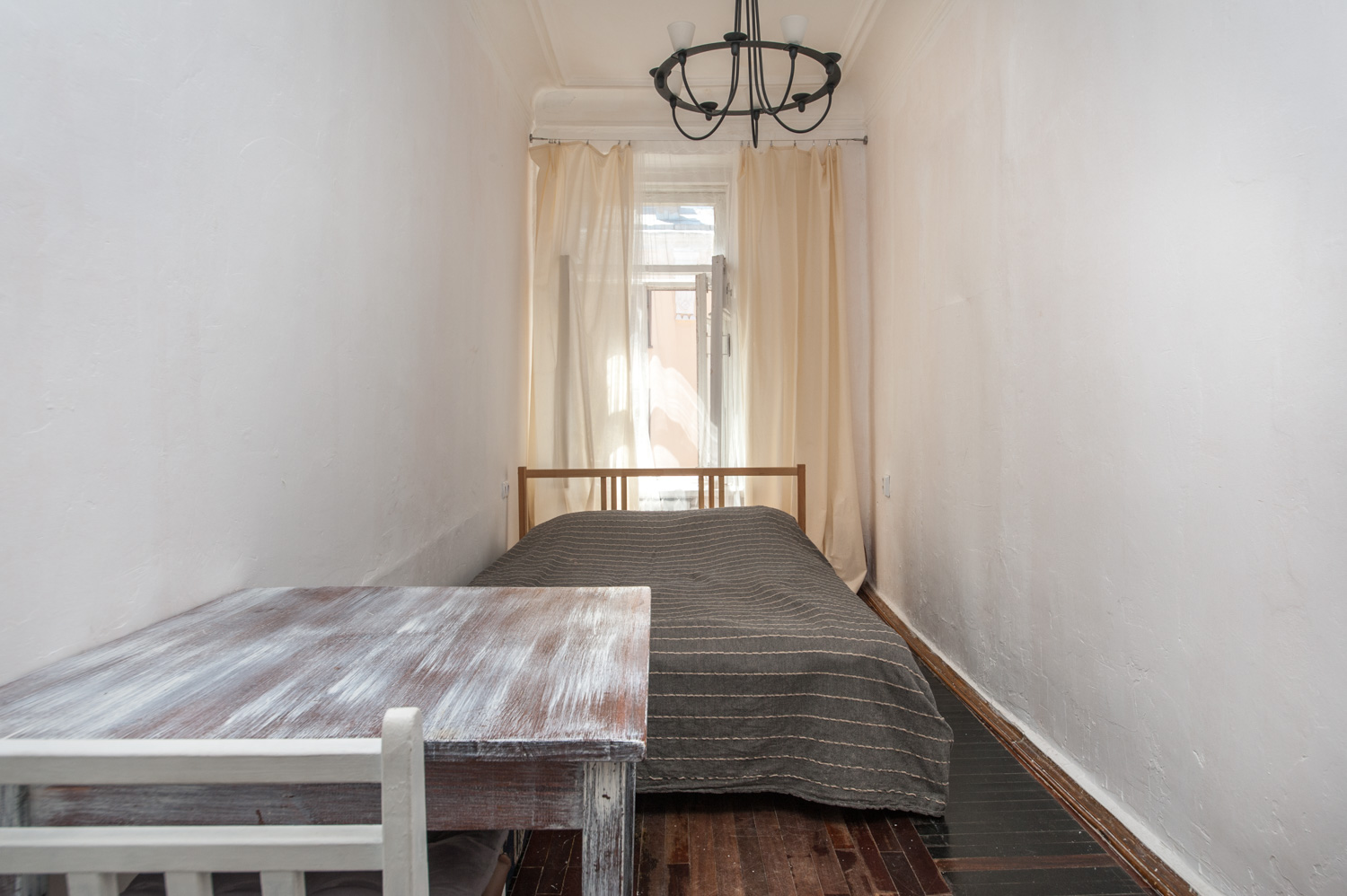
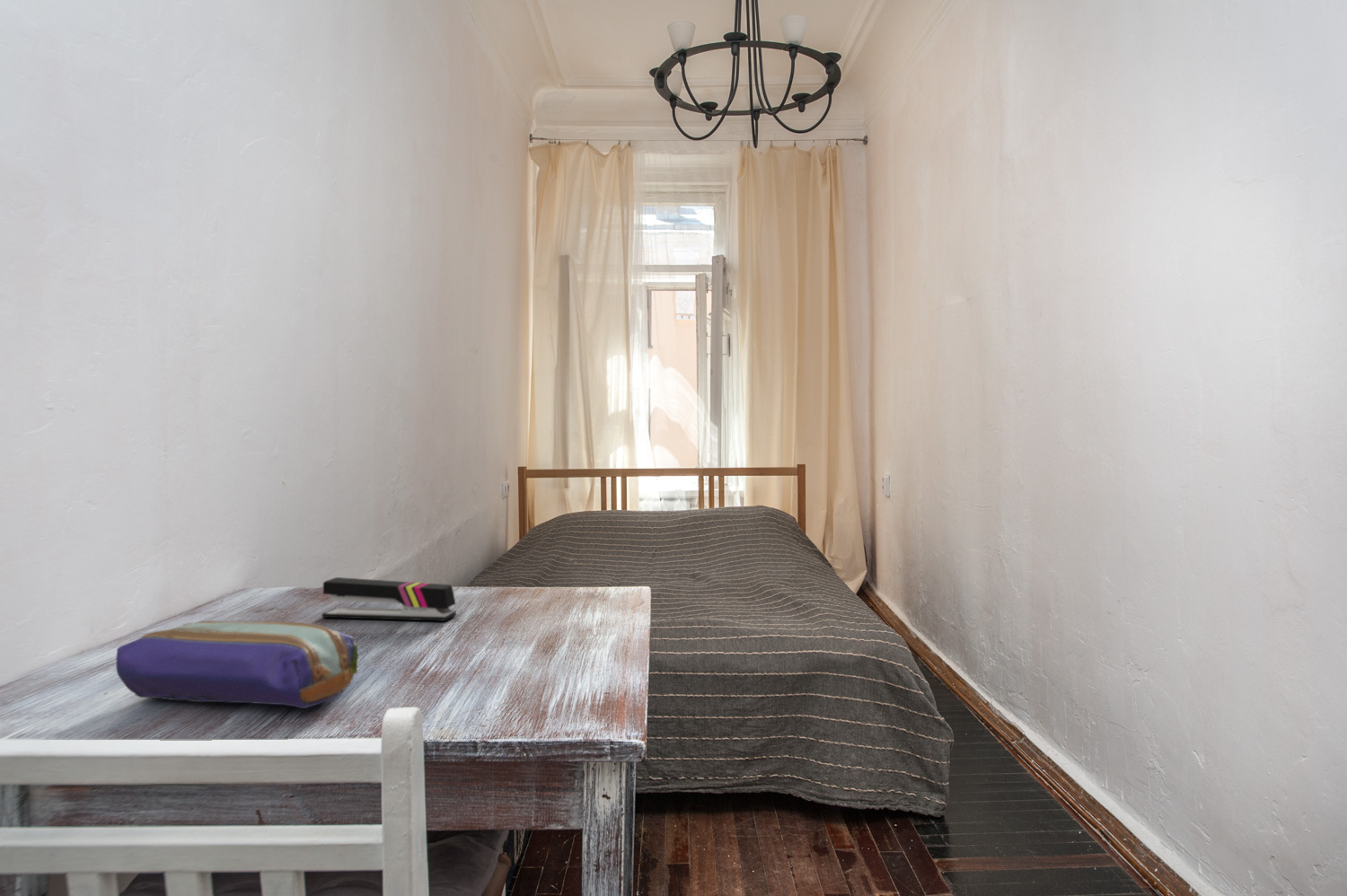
+ stapler [321,576,457,622]
+ pencil case [115,619,359,709]
